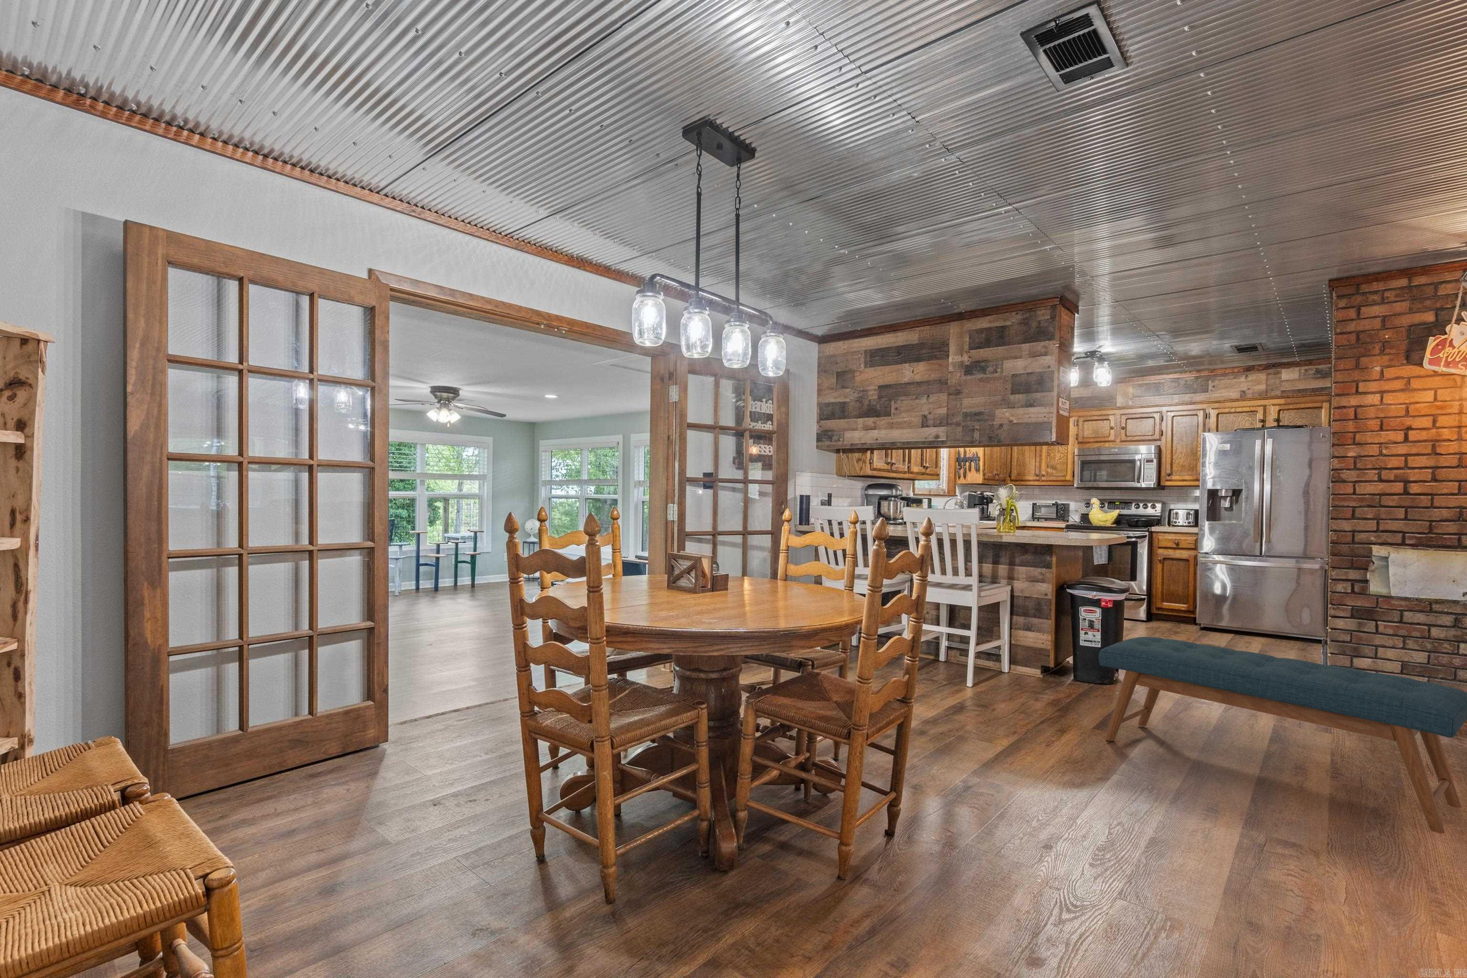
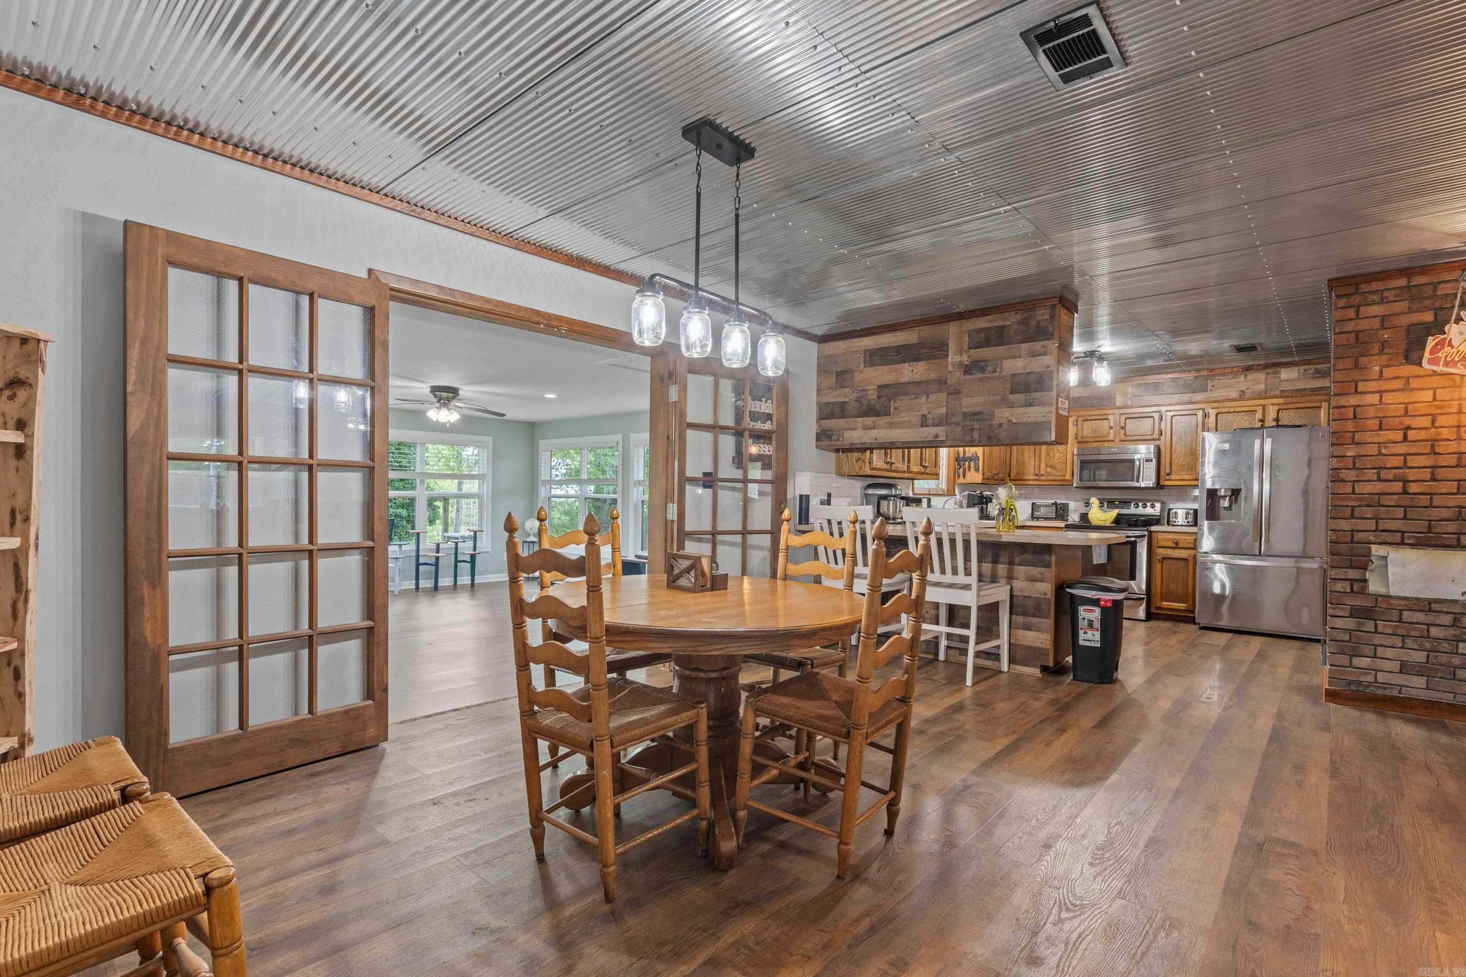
- bench [1098,636,1467,834]
